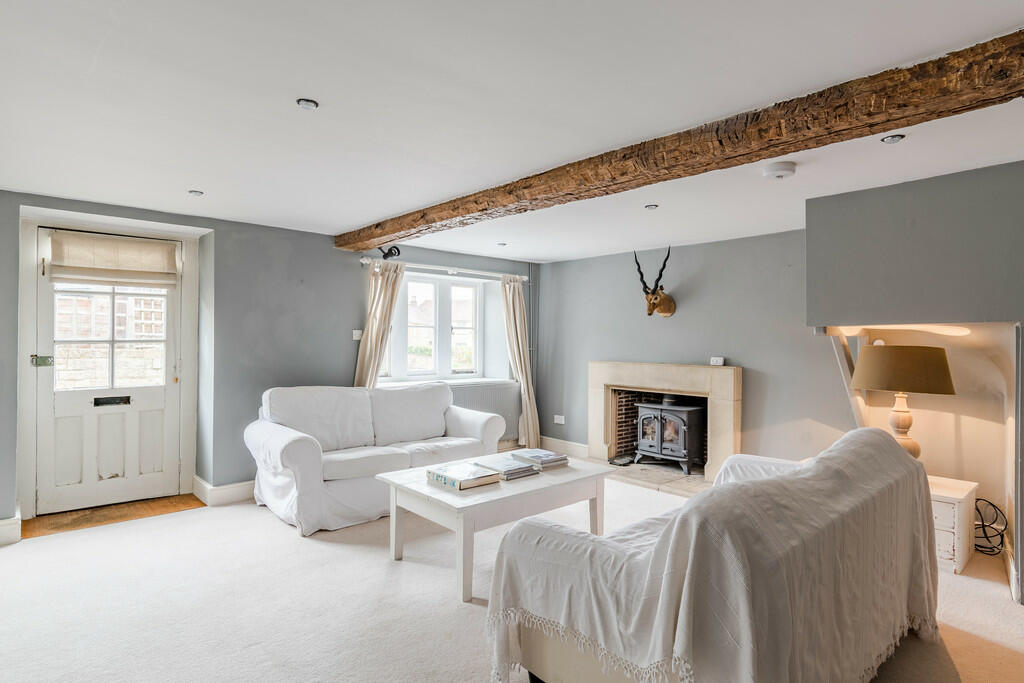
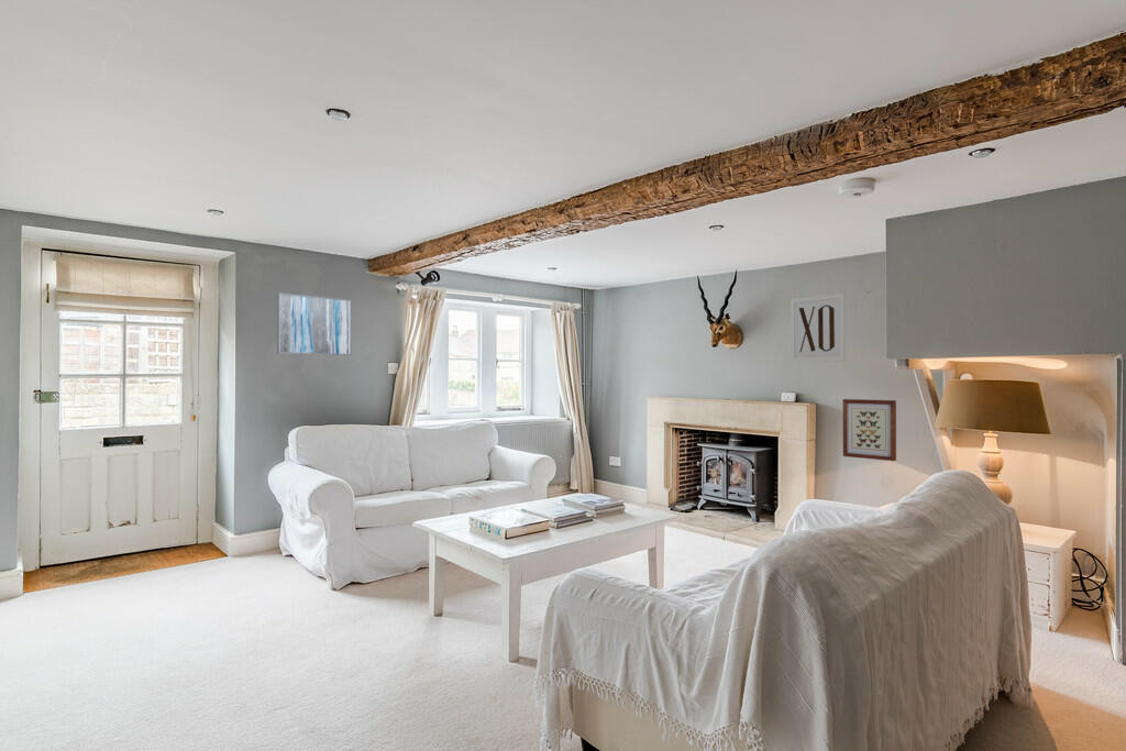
+ wall art [842,398,897,462]
+ wall art [276,291,353,356]
+ wall art [790,292,847,364]
